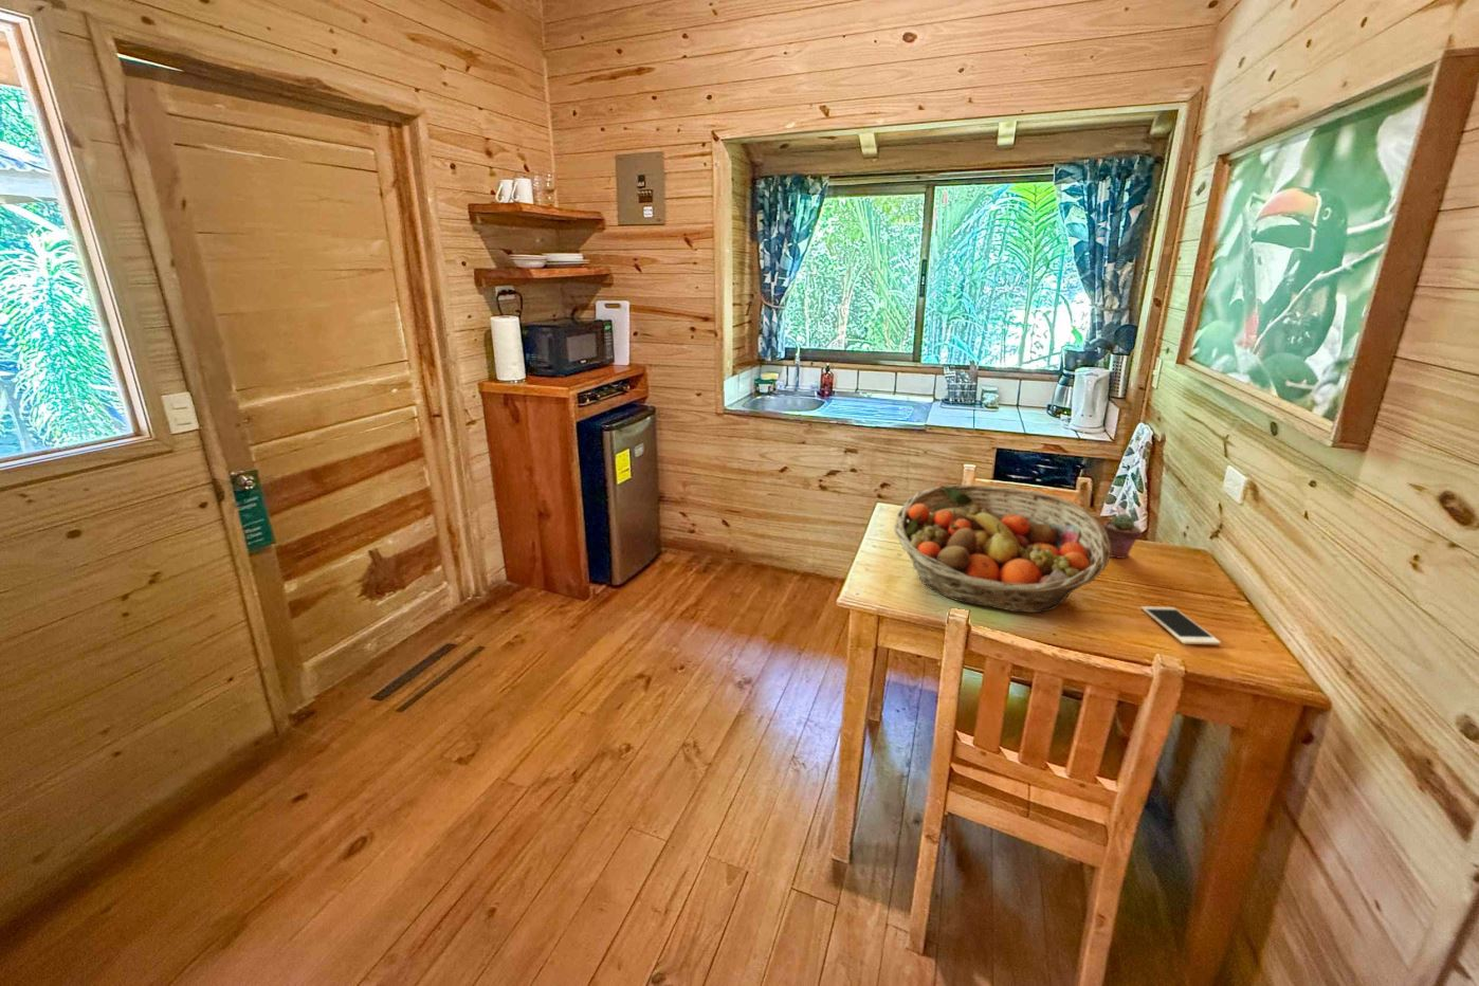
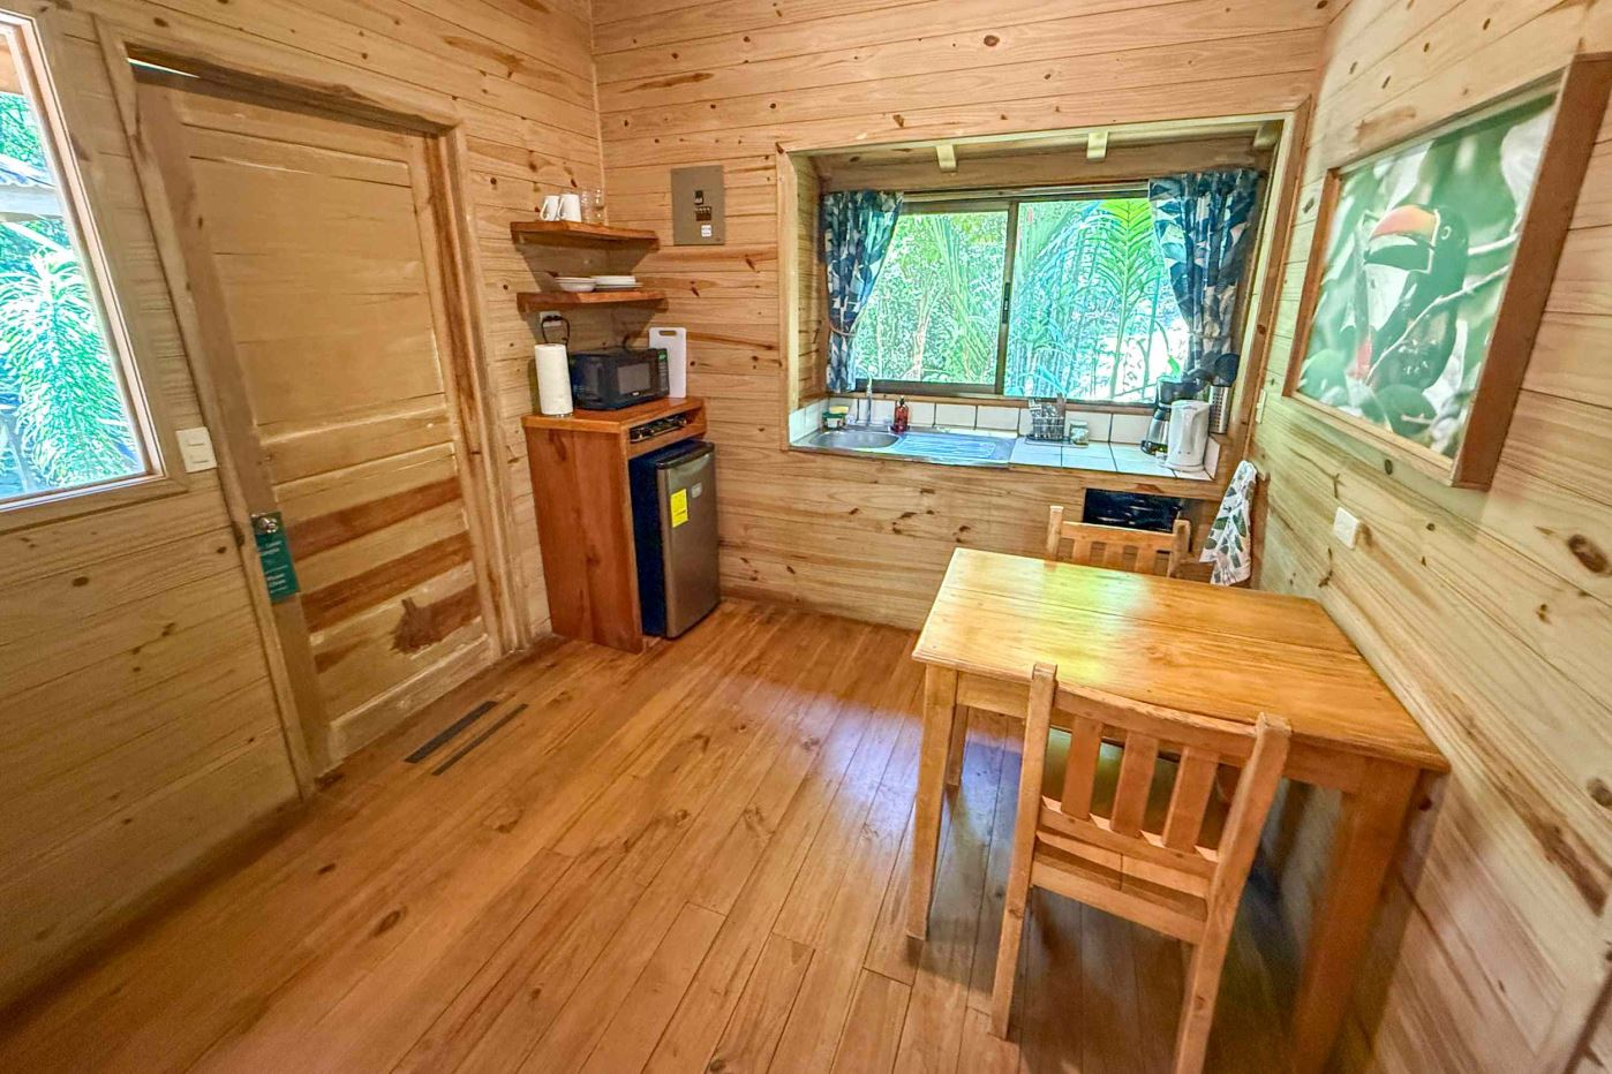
- fruit basket [892,483,1110,614]
- potted succulent [1103,513,1142,560]
- cell phone [1139,605,1221,645]
